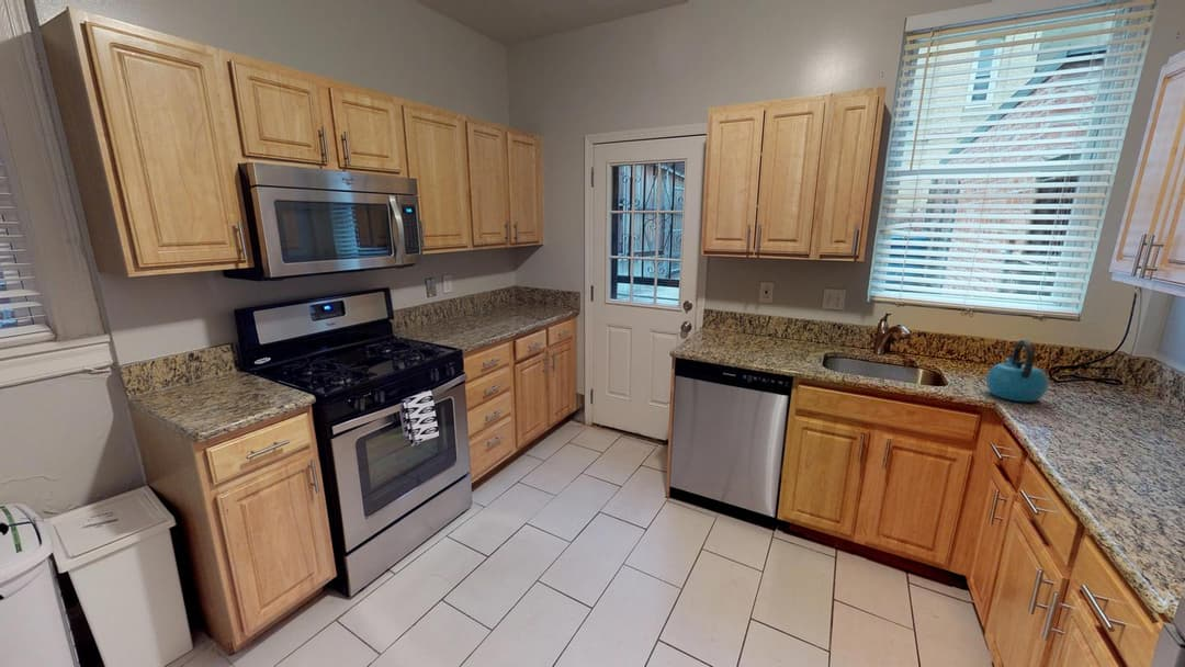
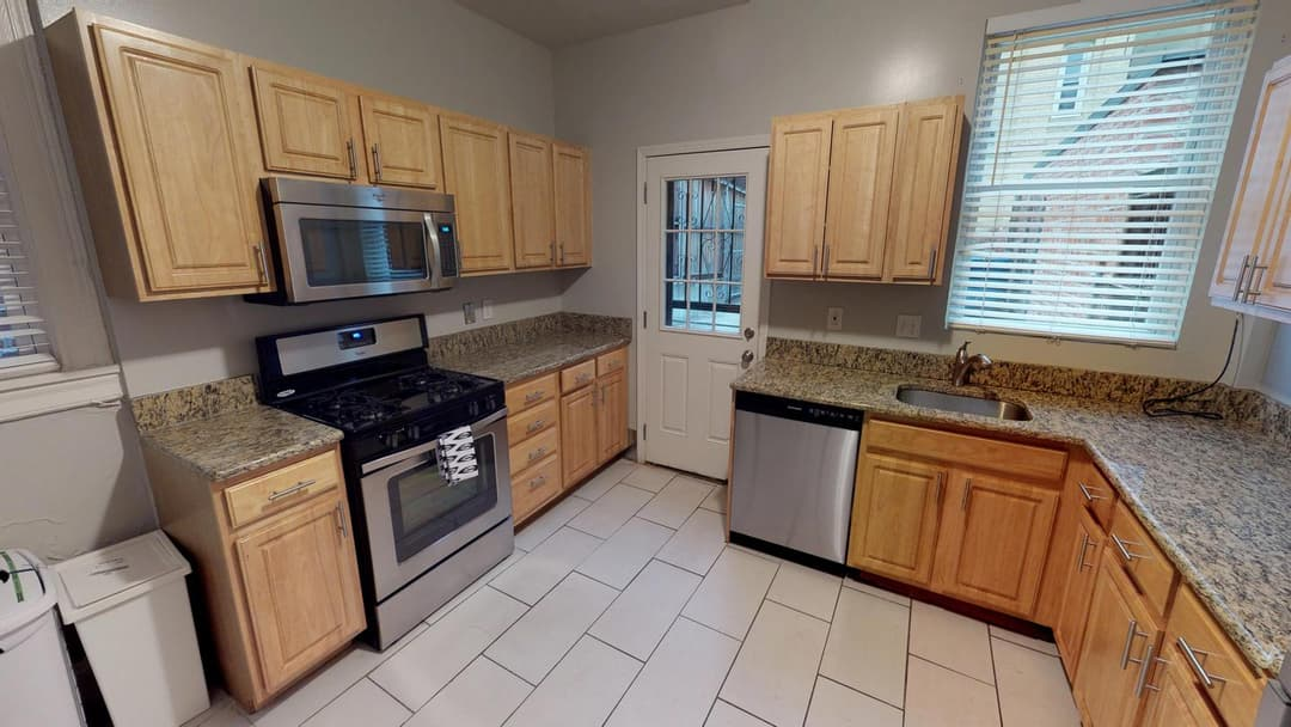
- kettle [985,339,1049,403]
